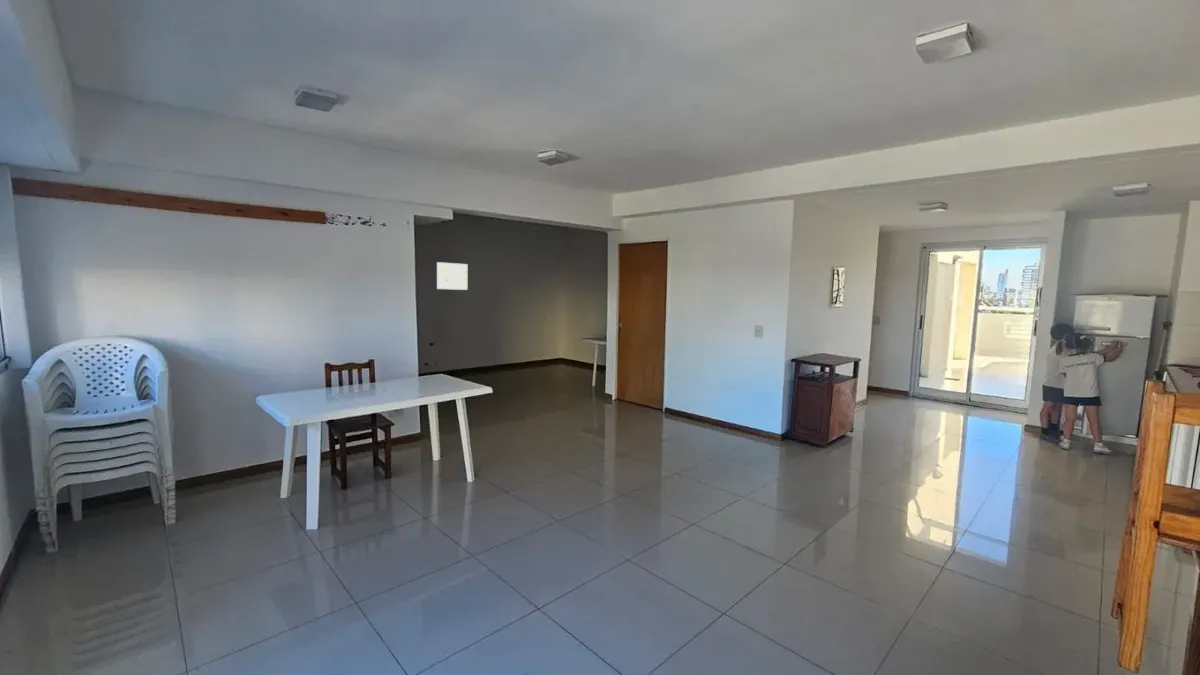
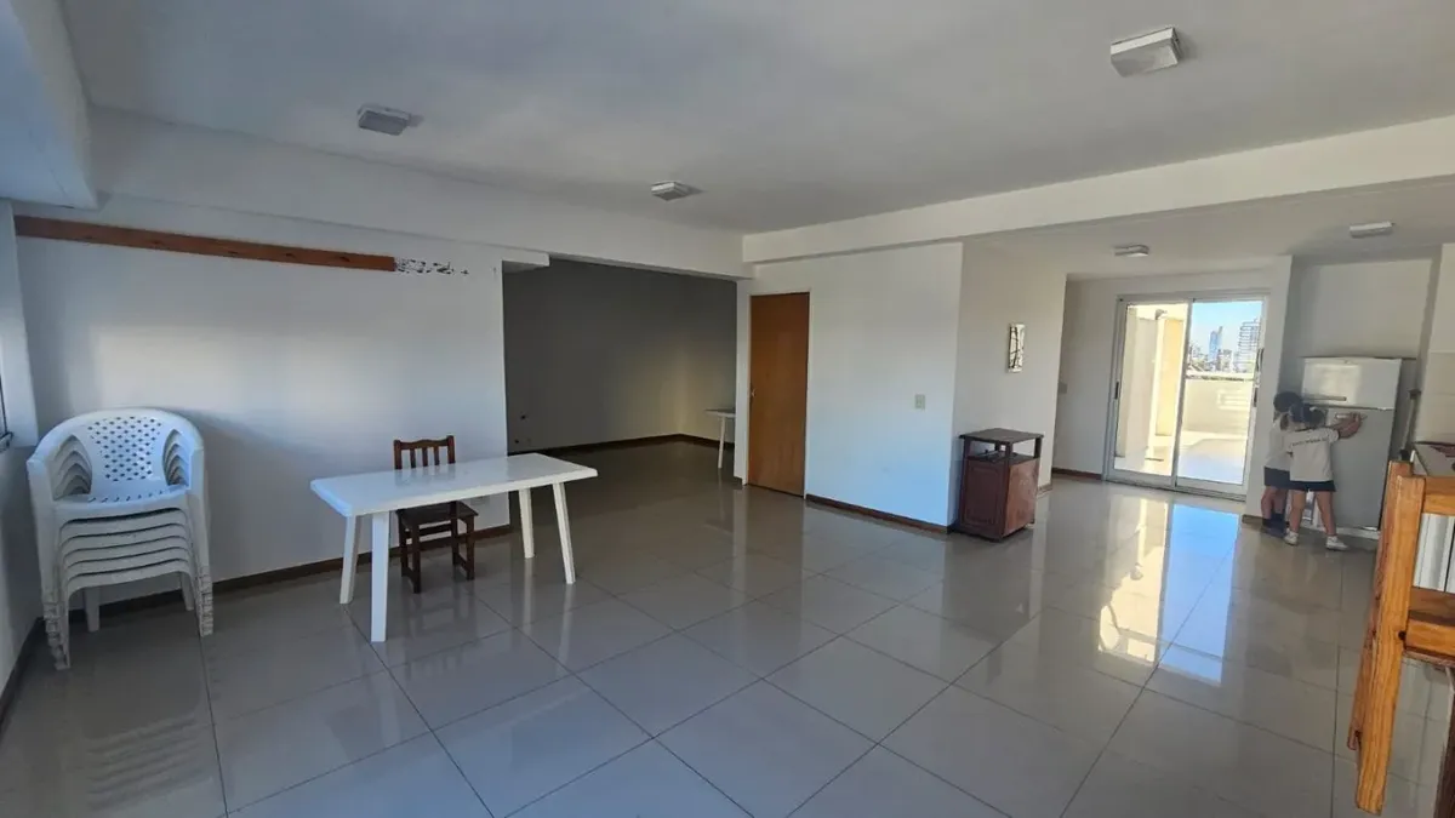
- wall art [436,261,468,291]
